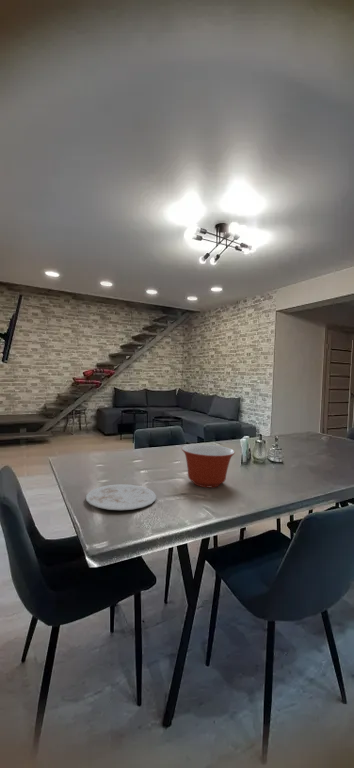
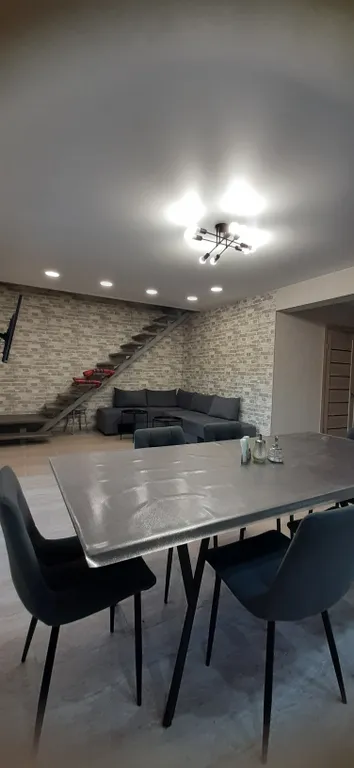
- mixing bowl [181,443,236,489]
- plate [85,483,157,511]
